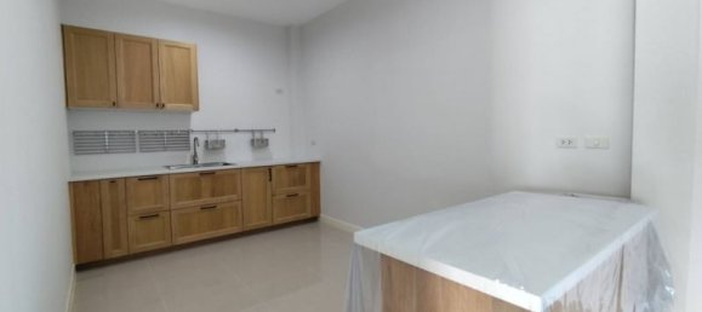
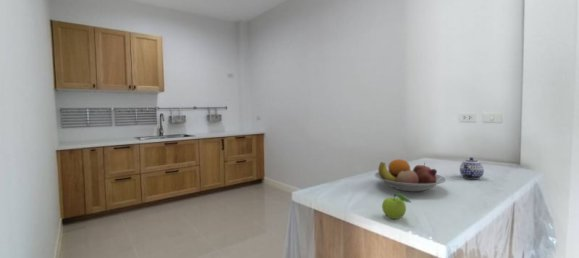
+ fruit [381,192,413,220]
+ teapot [459,156,485,180]
+ fruit bowl [374,158,447,193]
